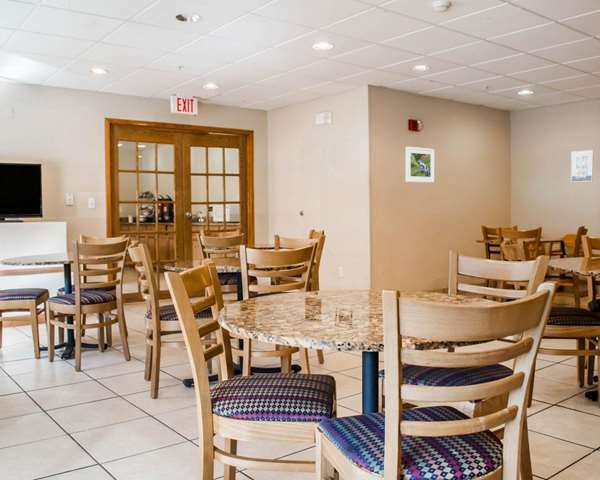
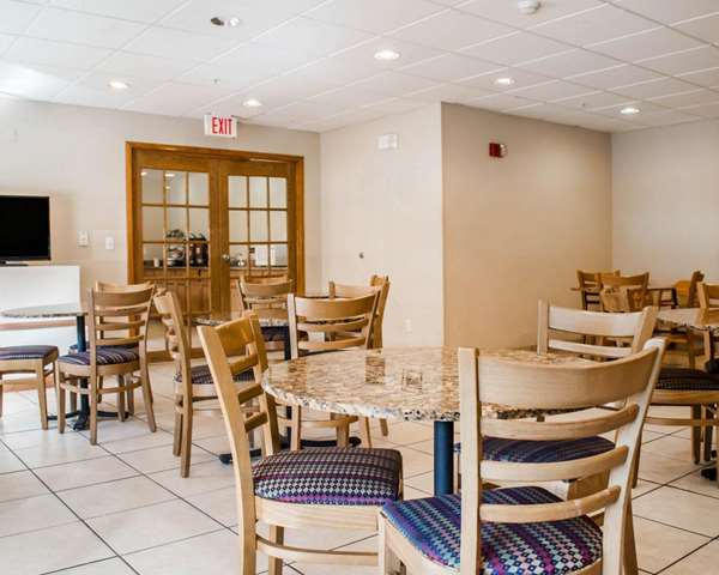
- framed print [405,146,435,184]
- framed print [570,149,594,183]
